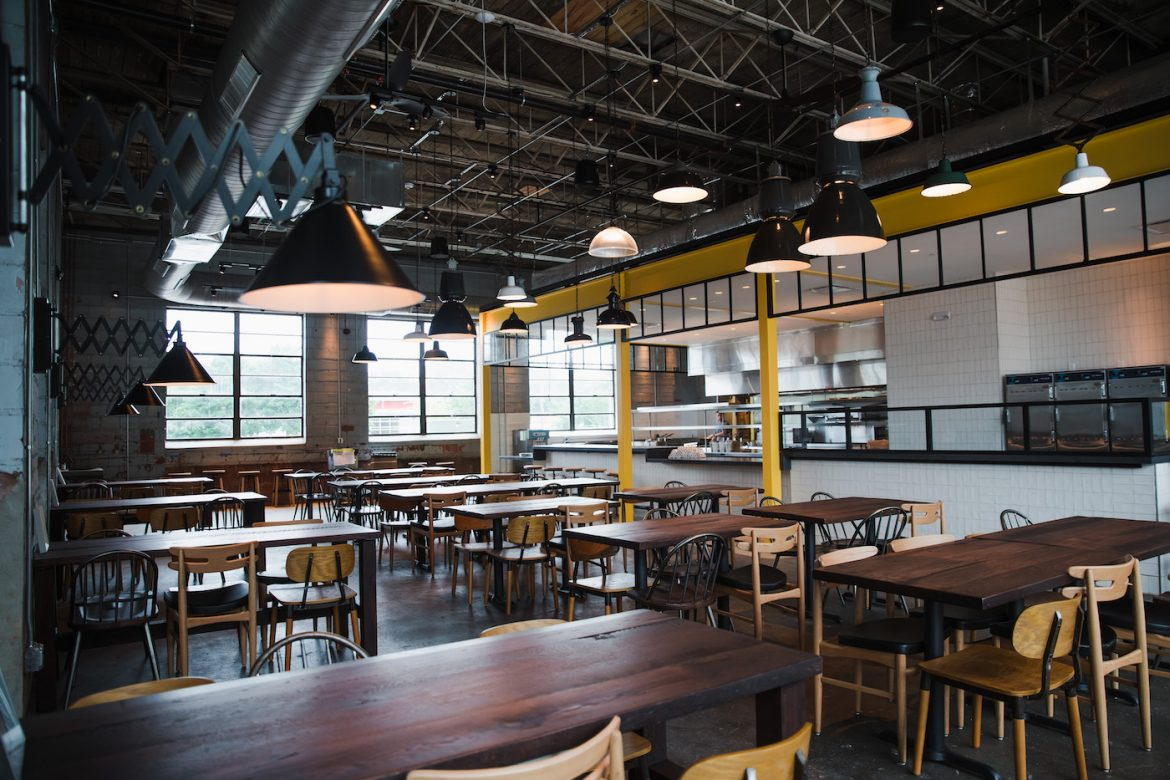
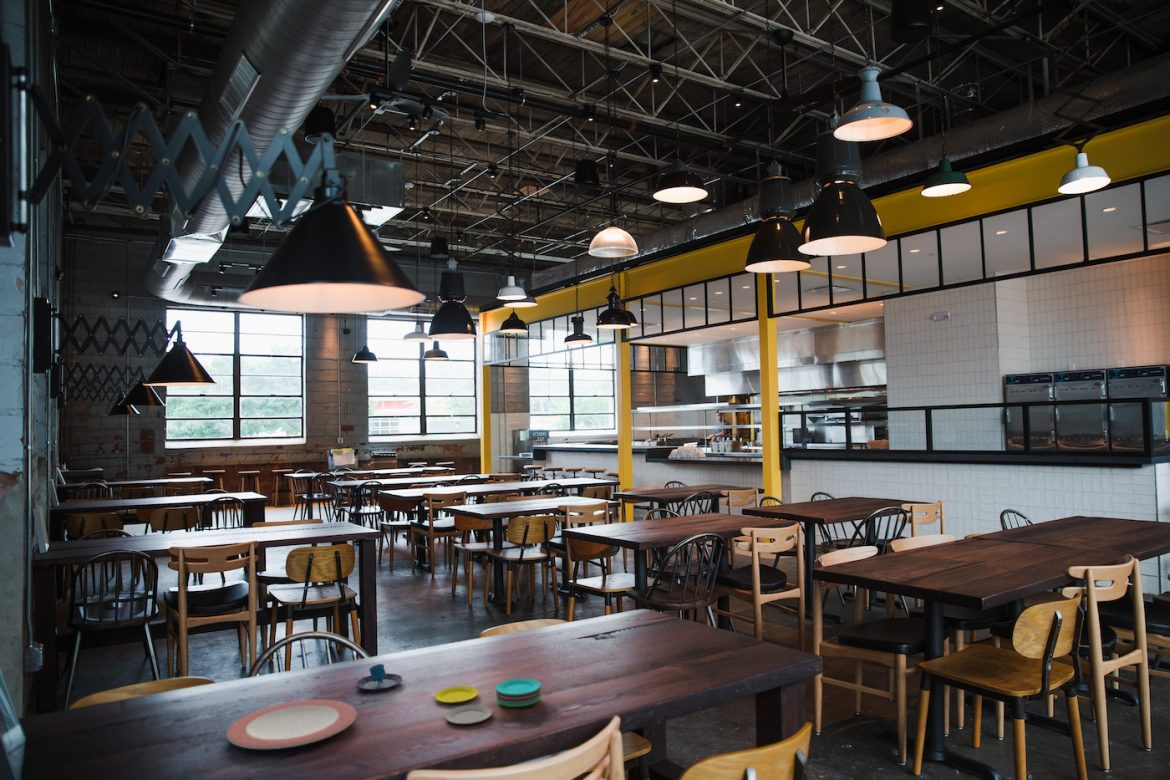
+ plate [225,699,358,750]
+ plate [433,677,542,725]
+ mug [355,663,403,692]
